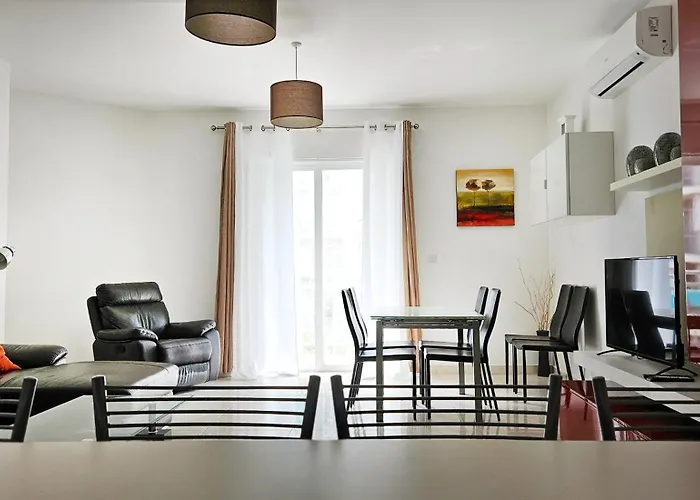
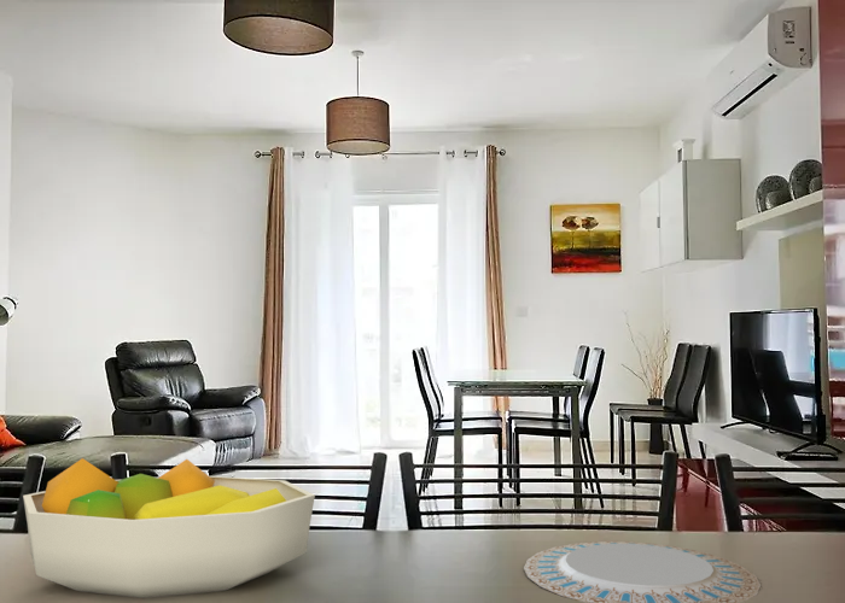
+ fruit bowl [22,457,316,599]
+ chinaware [523,540,762,603]
